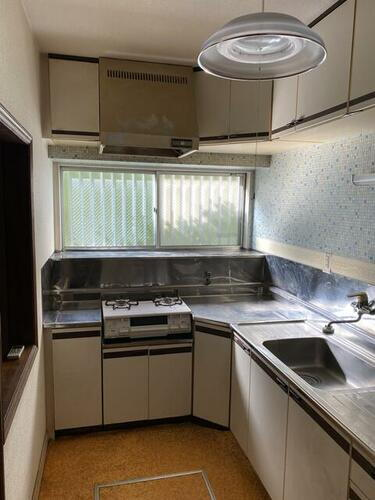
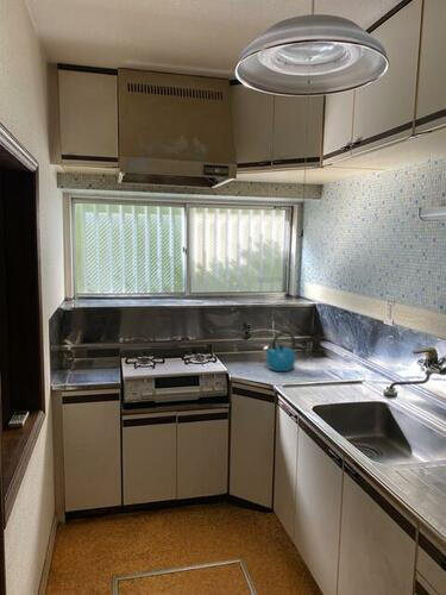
+ kettle [263,330,297,372]
